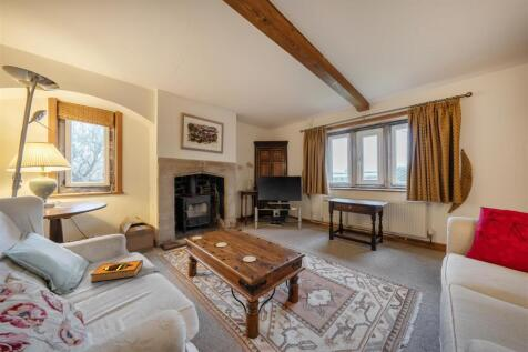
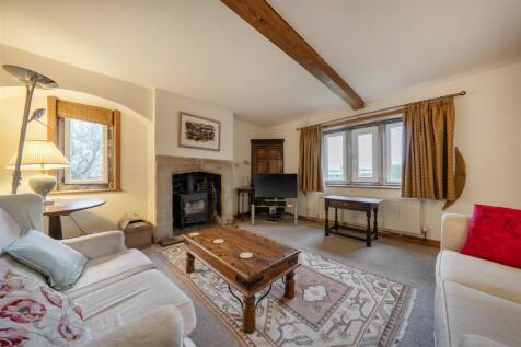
- hardback book [90,259,144,283]
